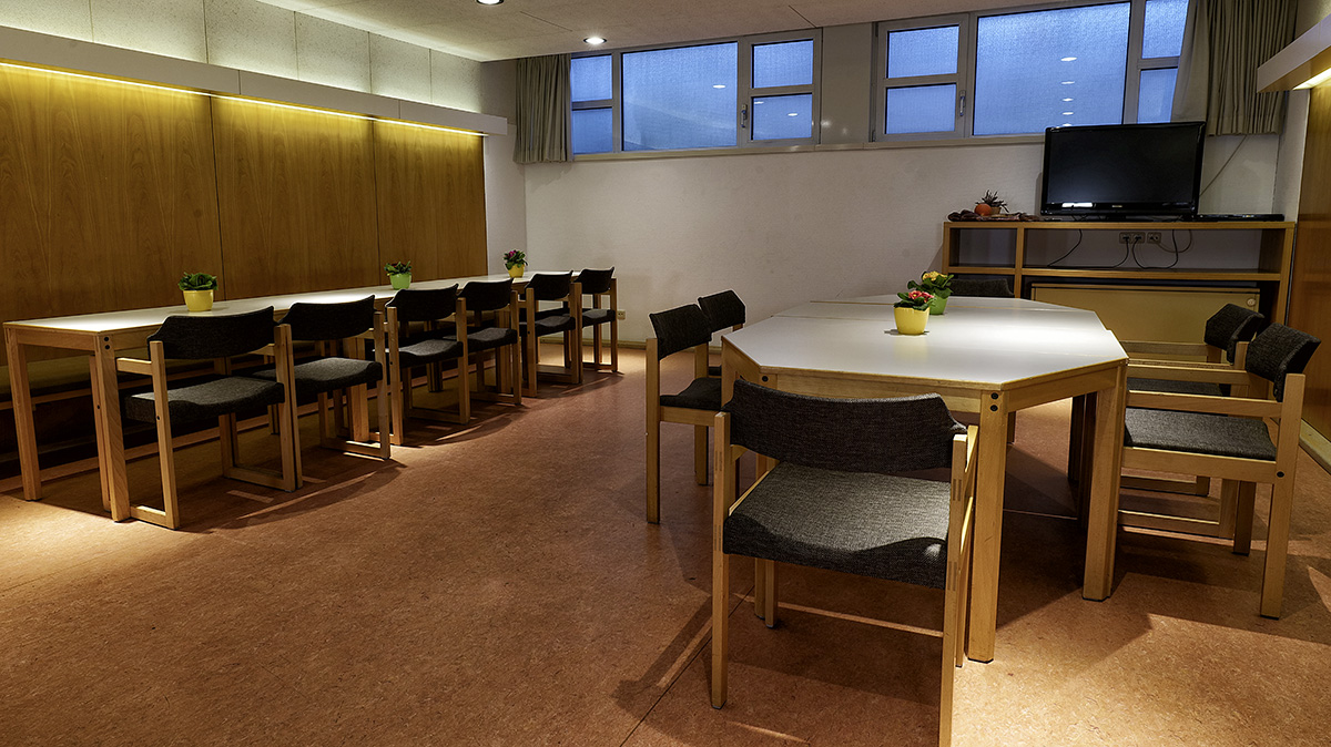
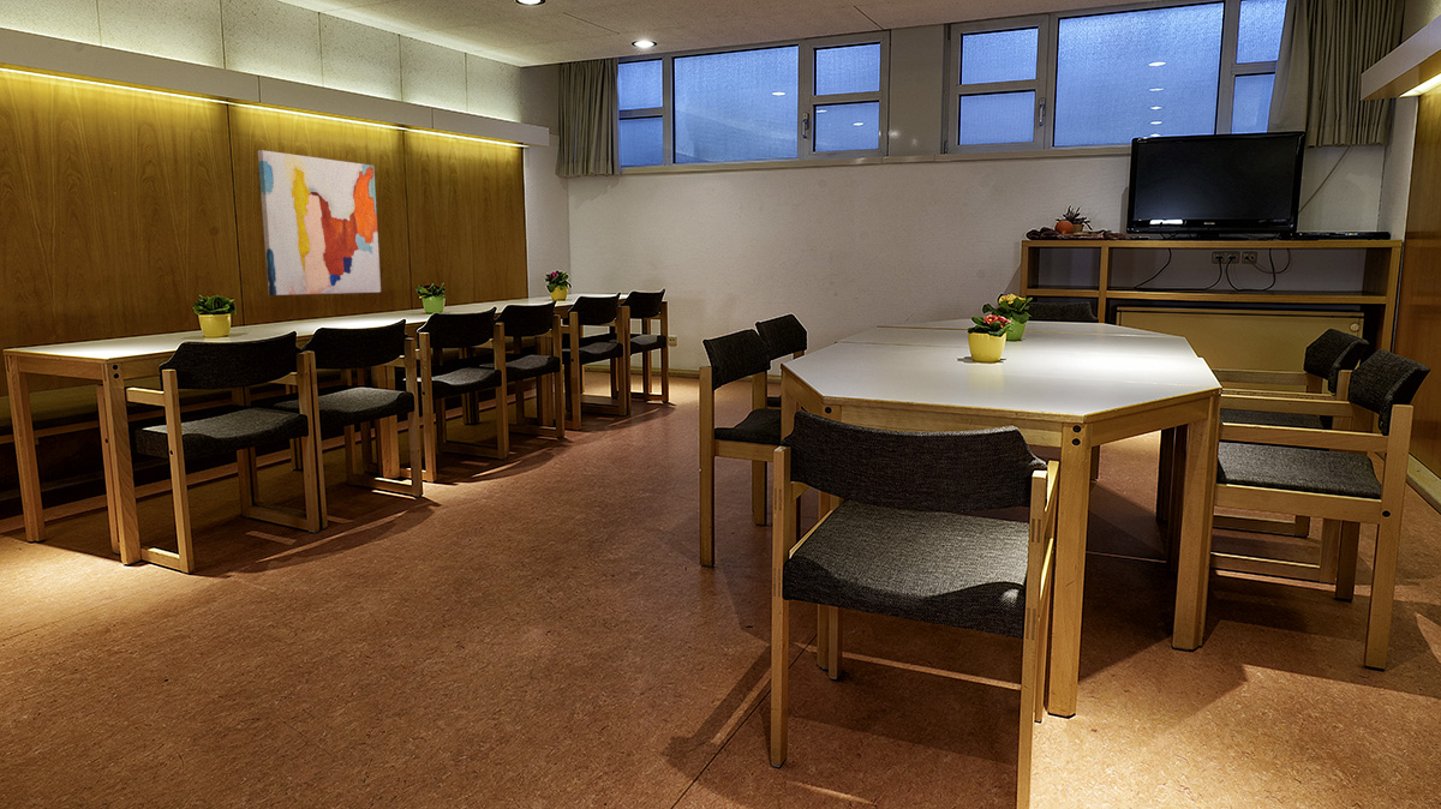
+ wall art [257,149,382,296]
